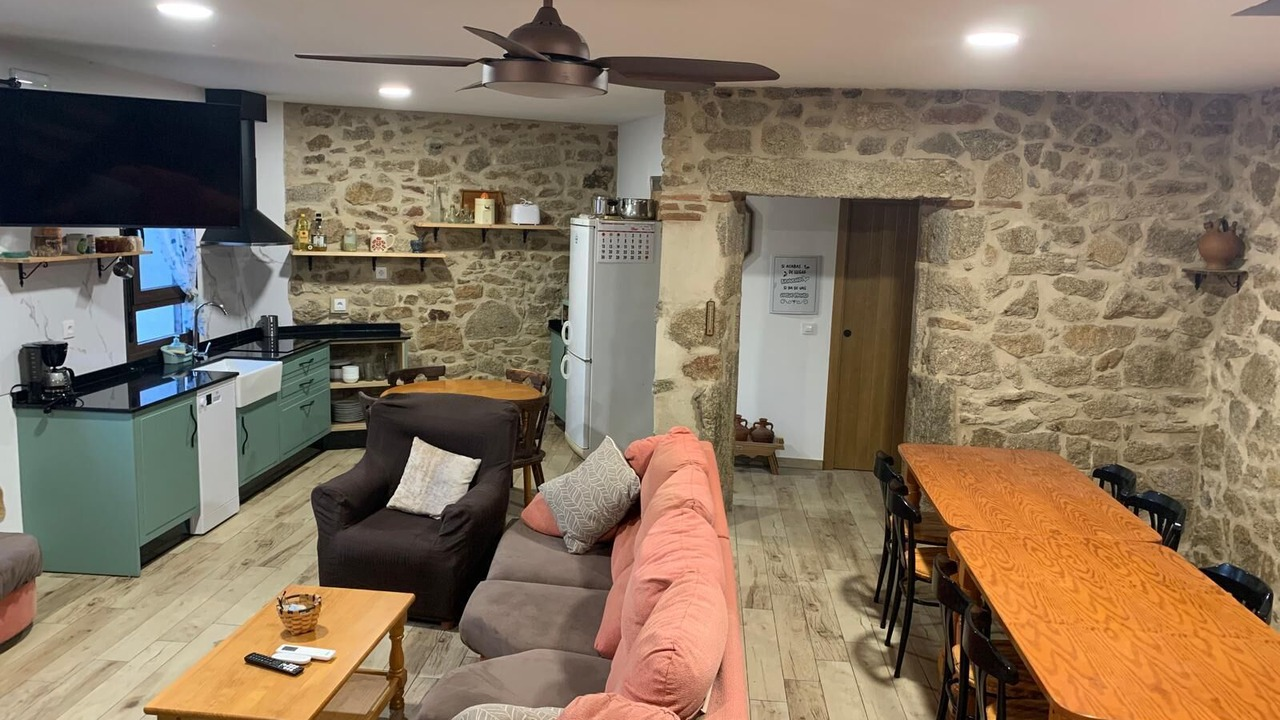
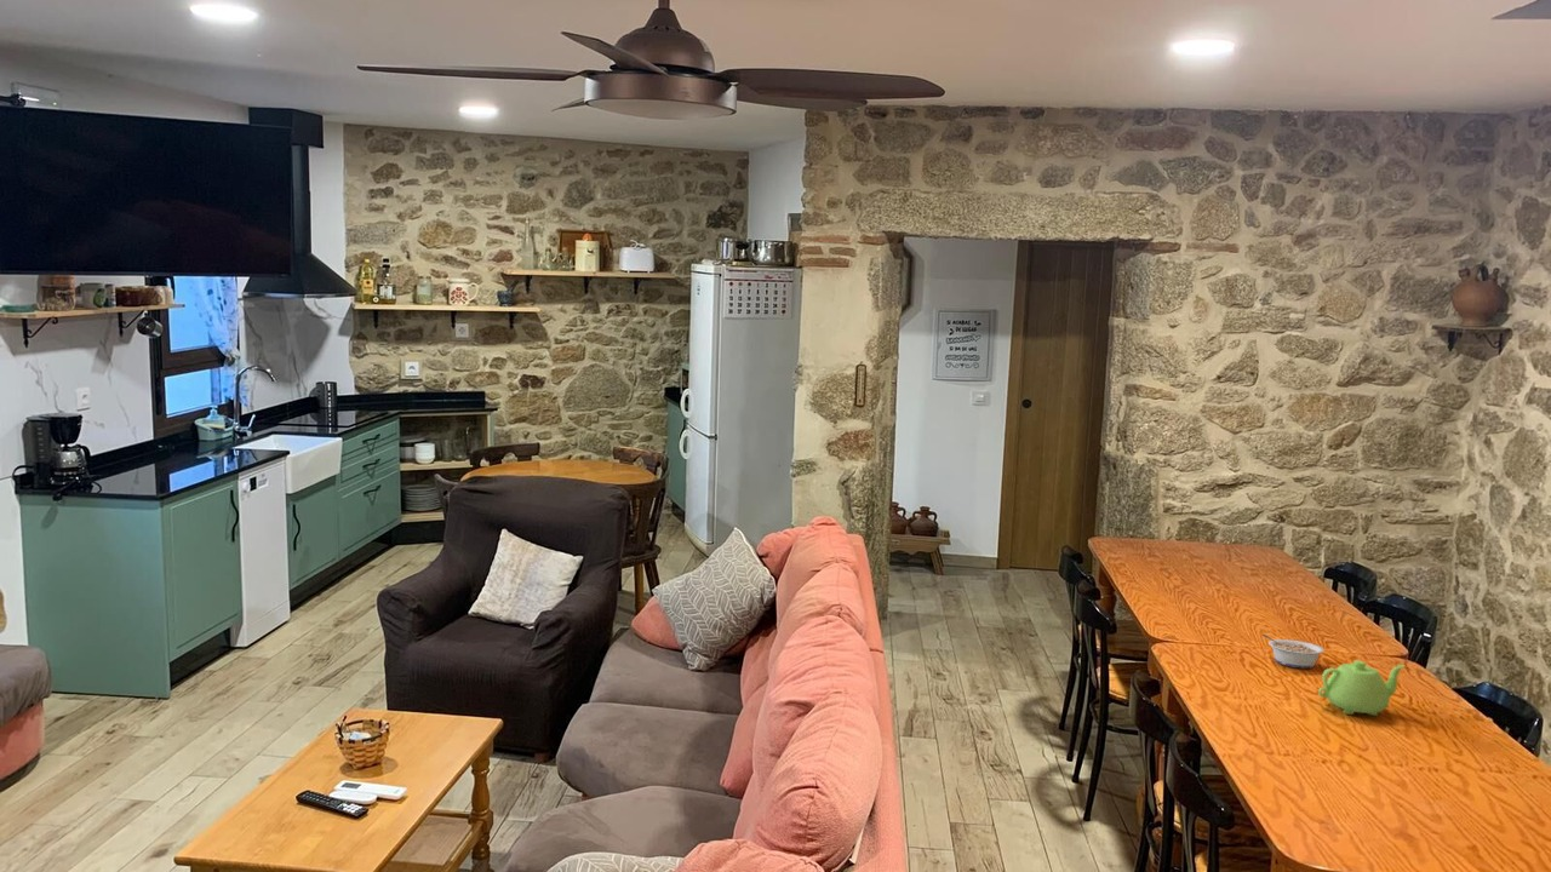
+ legume [1261,633,1326,669]
+ teapot [1317,659,1407,717]
